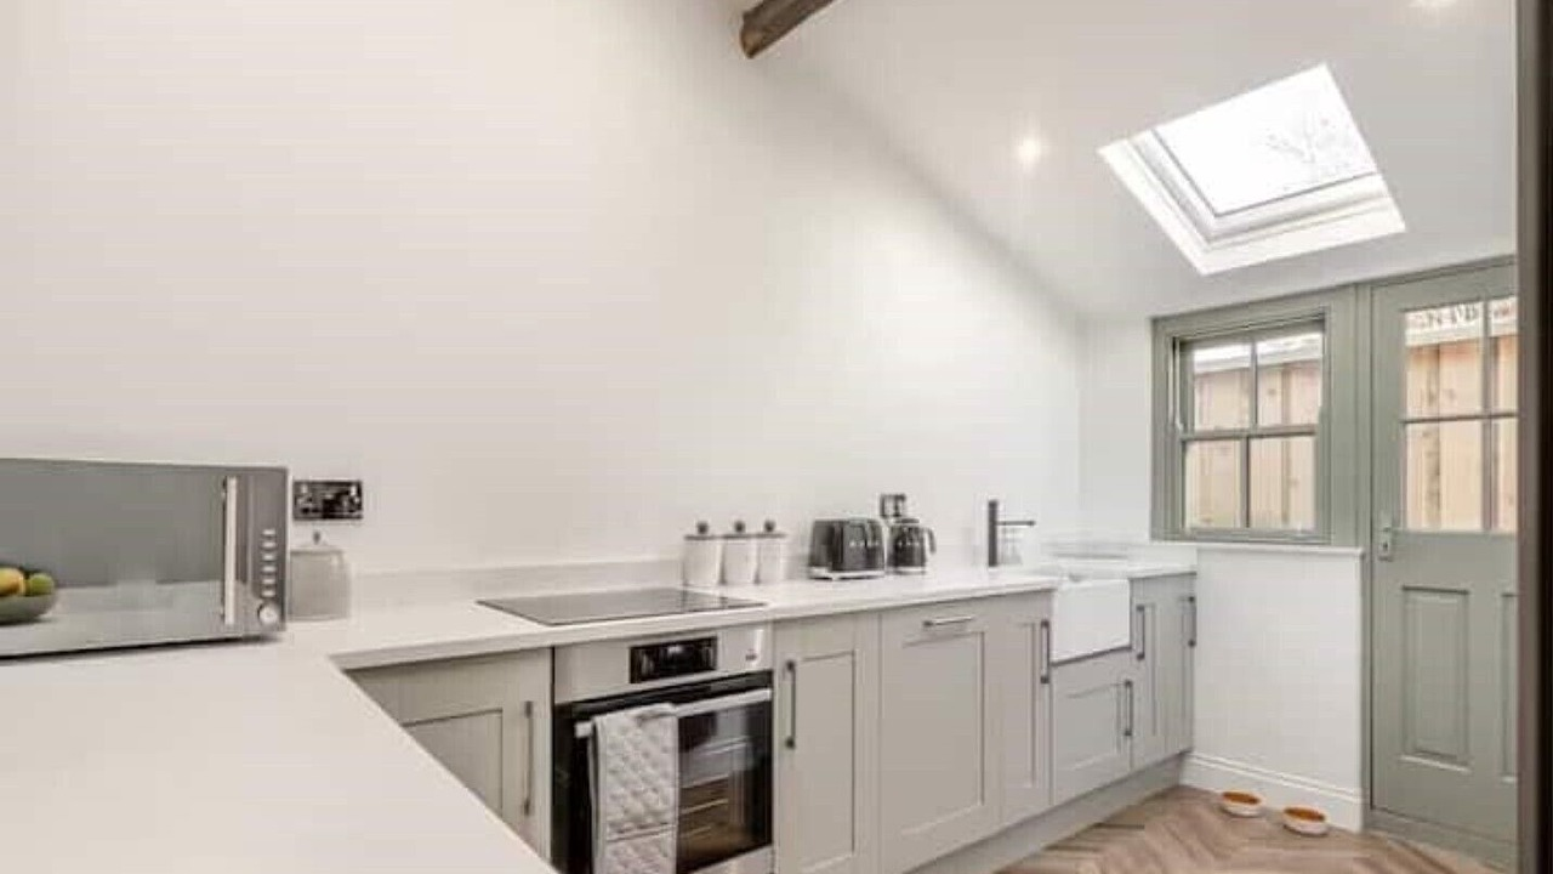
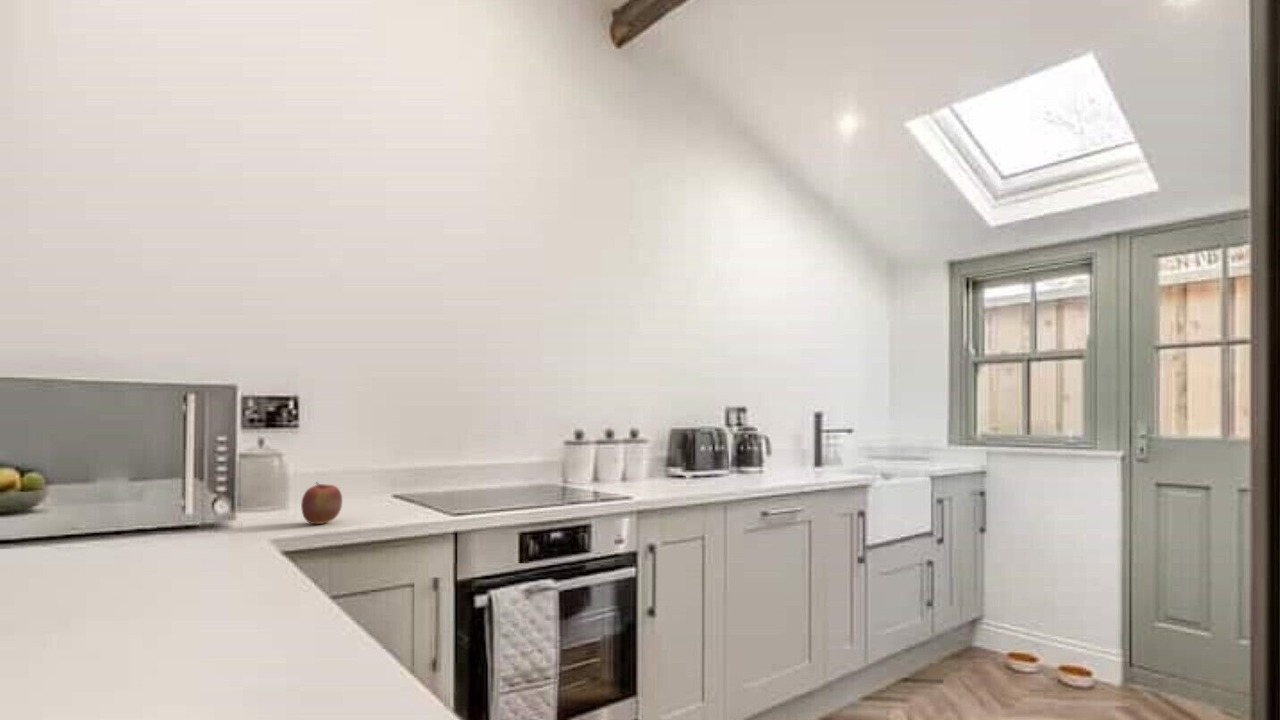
+ apple [300,481,343,525]
